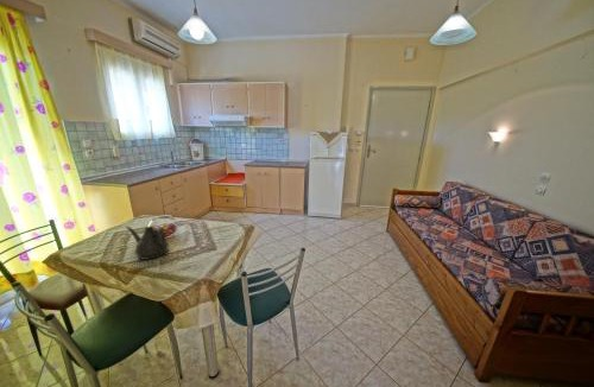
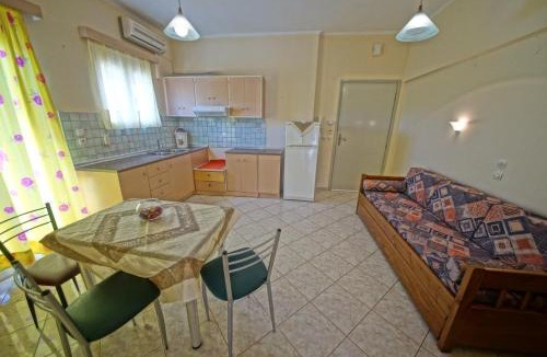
- teapot [125,226,170,261]
